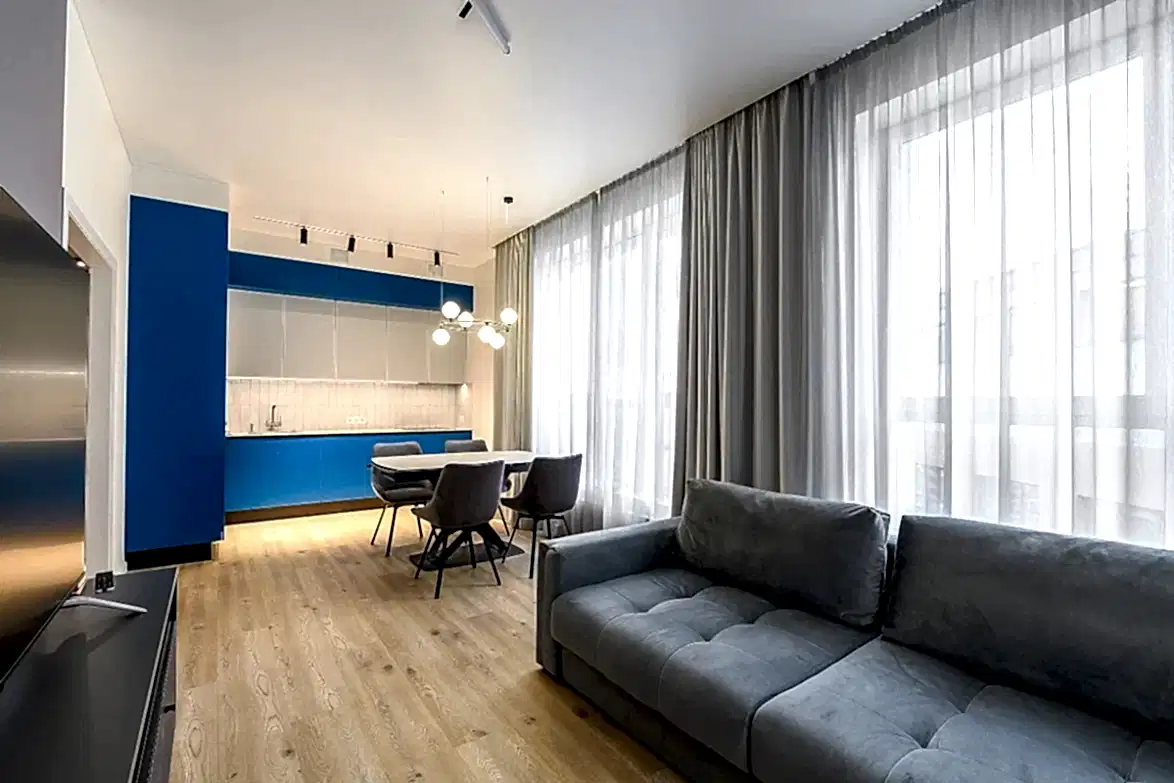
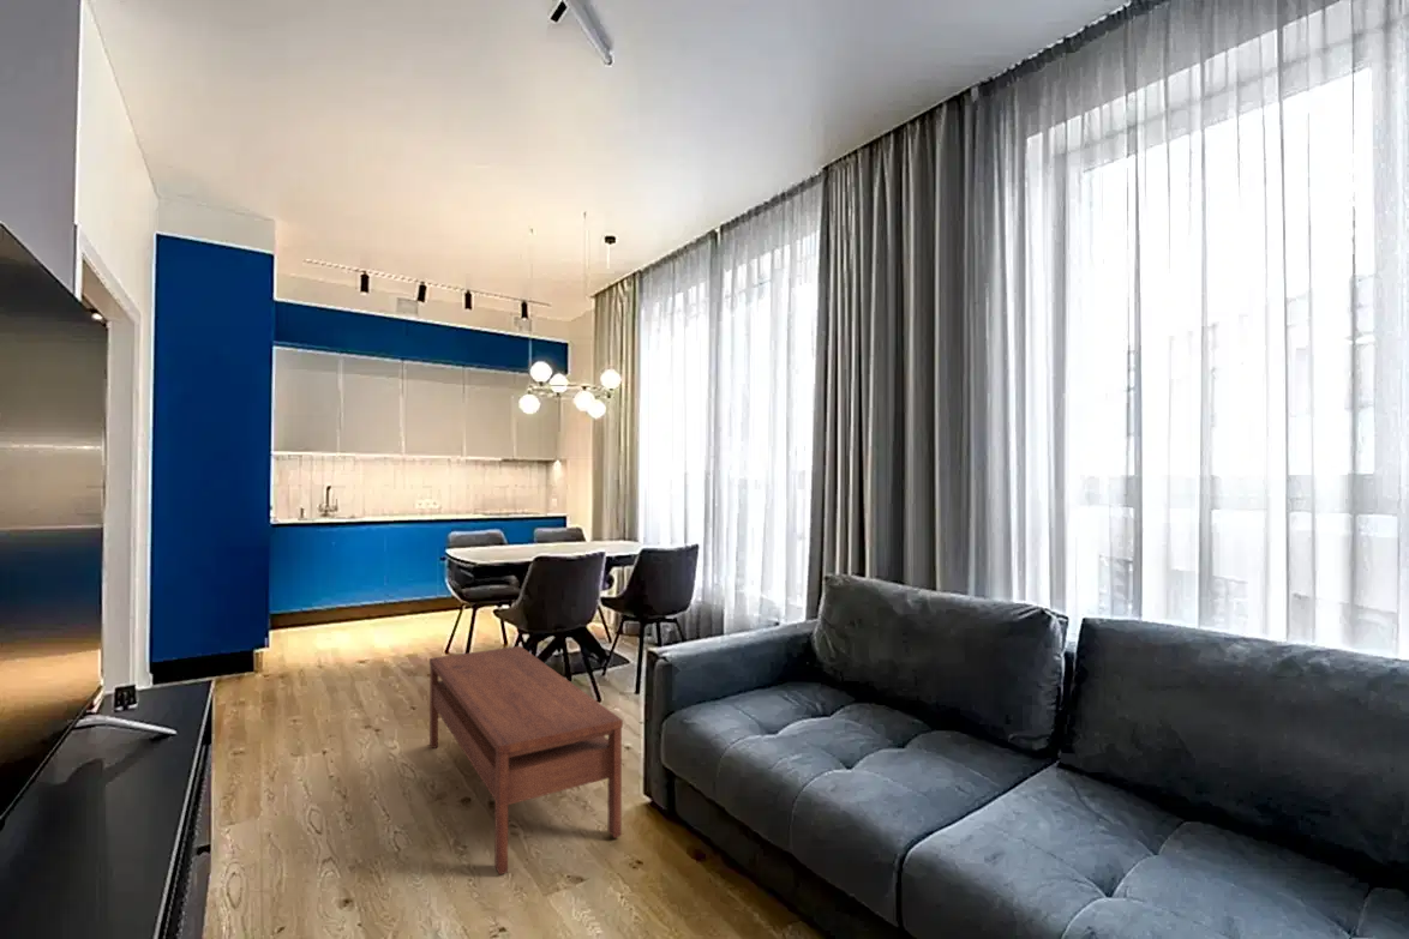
+ coffee table [428,645,624,875]
